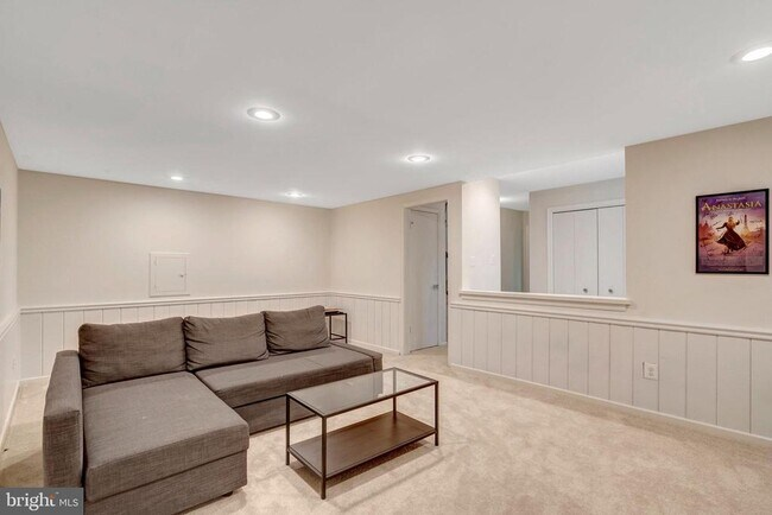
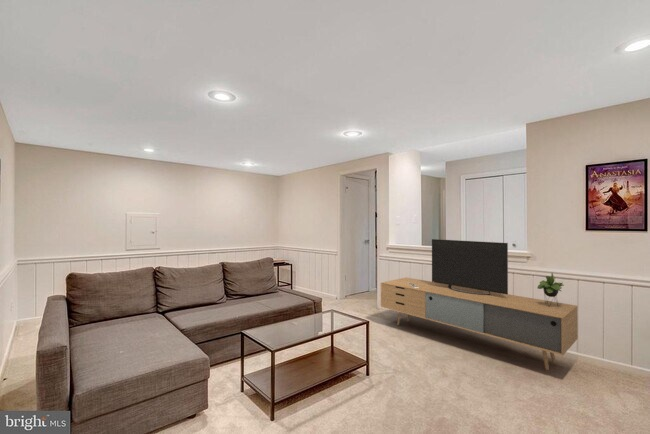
+ media console [380,238,579,371]
